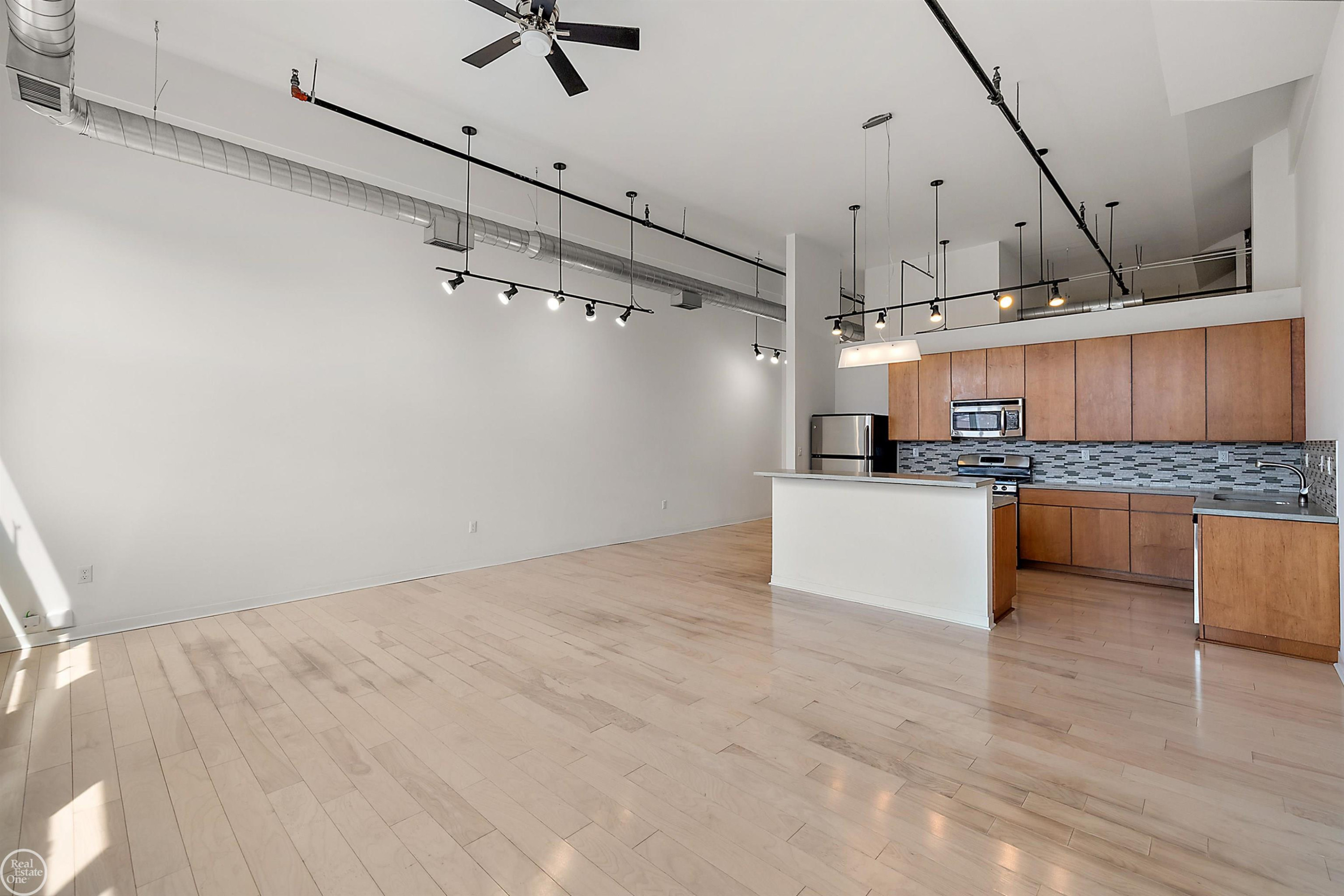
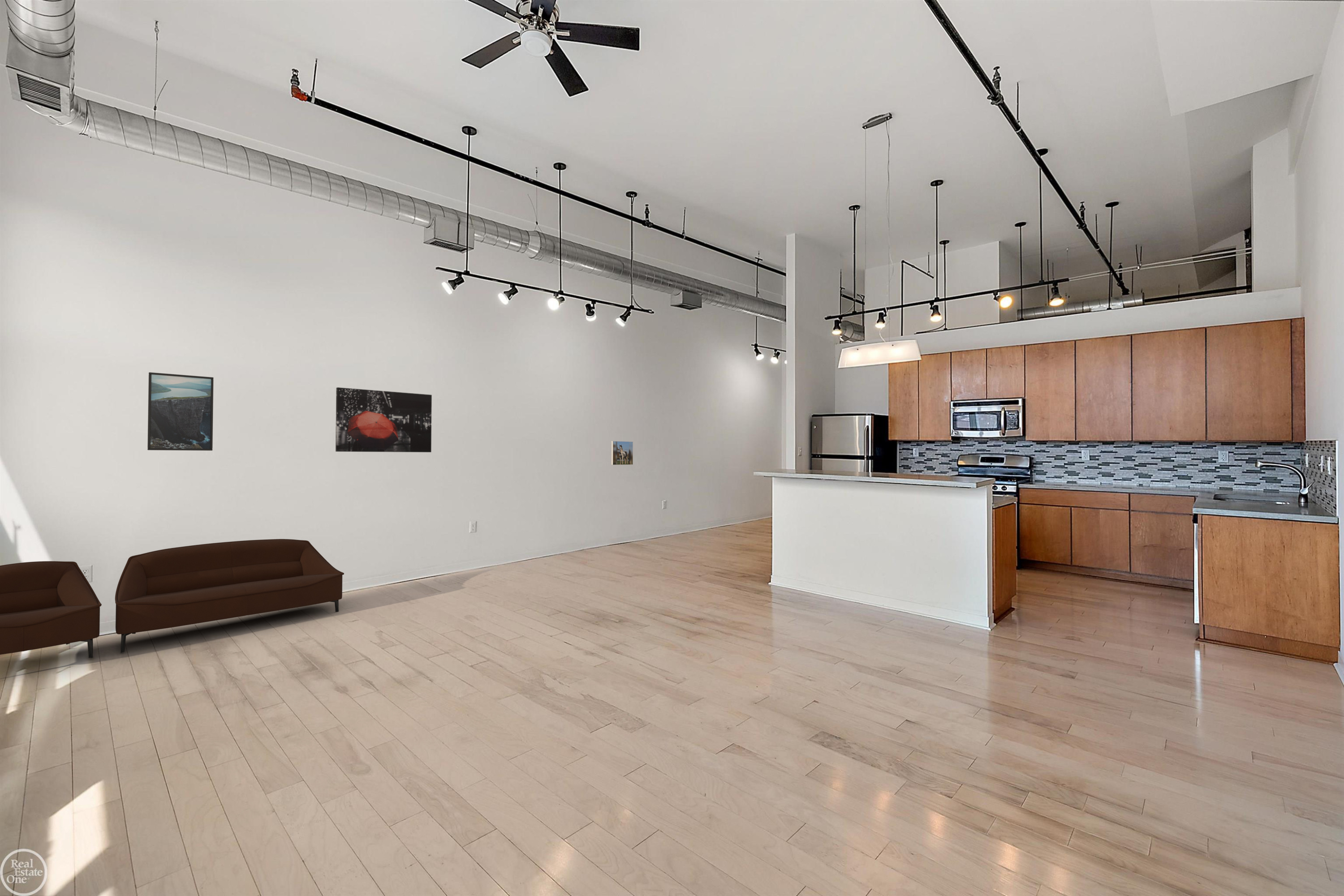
+ sofa [0,539,345,658]
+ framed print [611,441,633,466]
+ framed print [147,372,214,451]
+ wall art [335,387,432,453]
